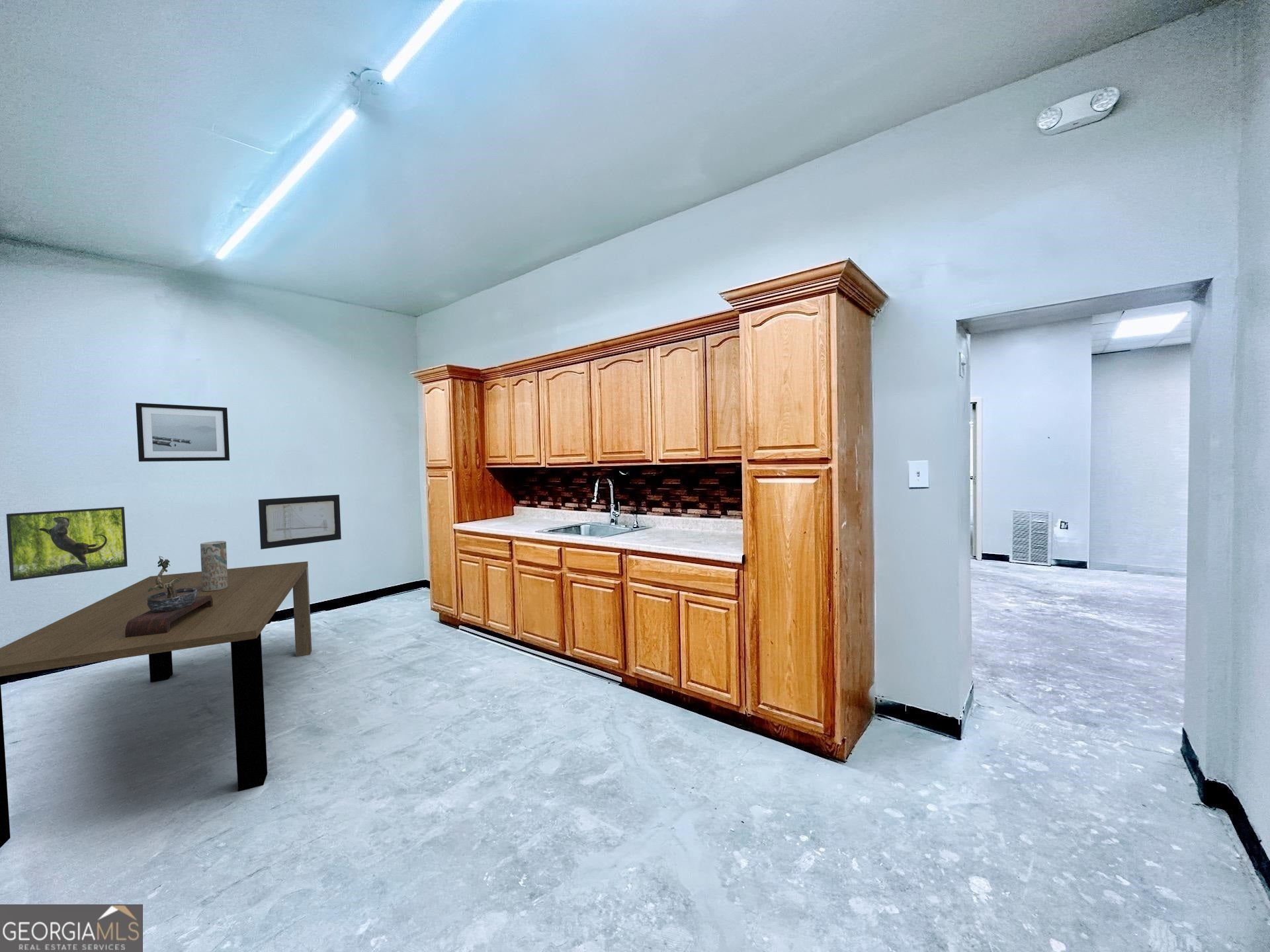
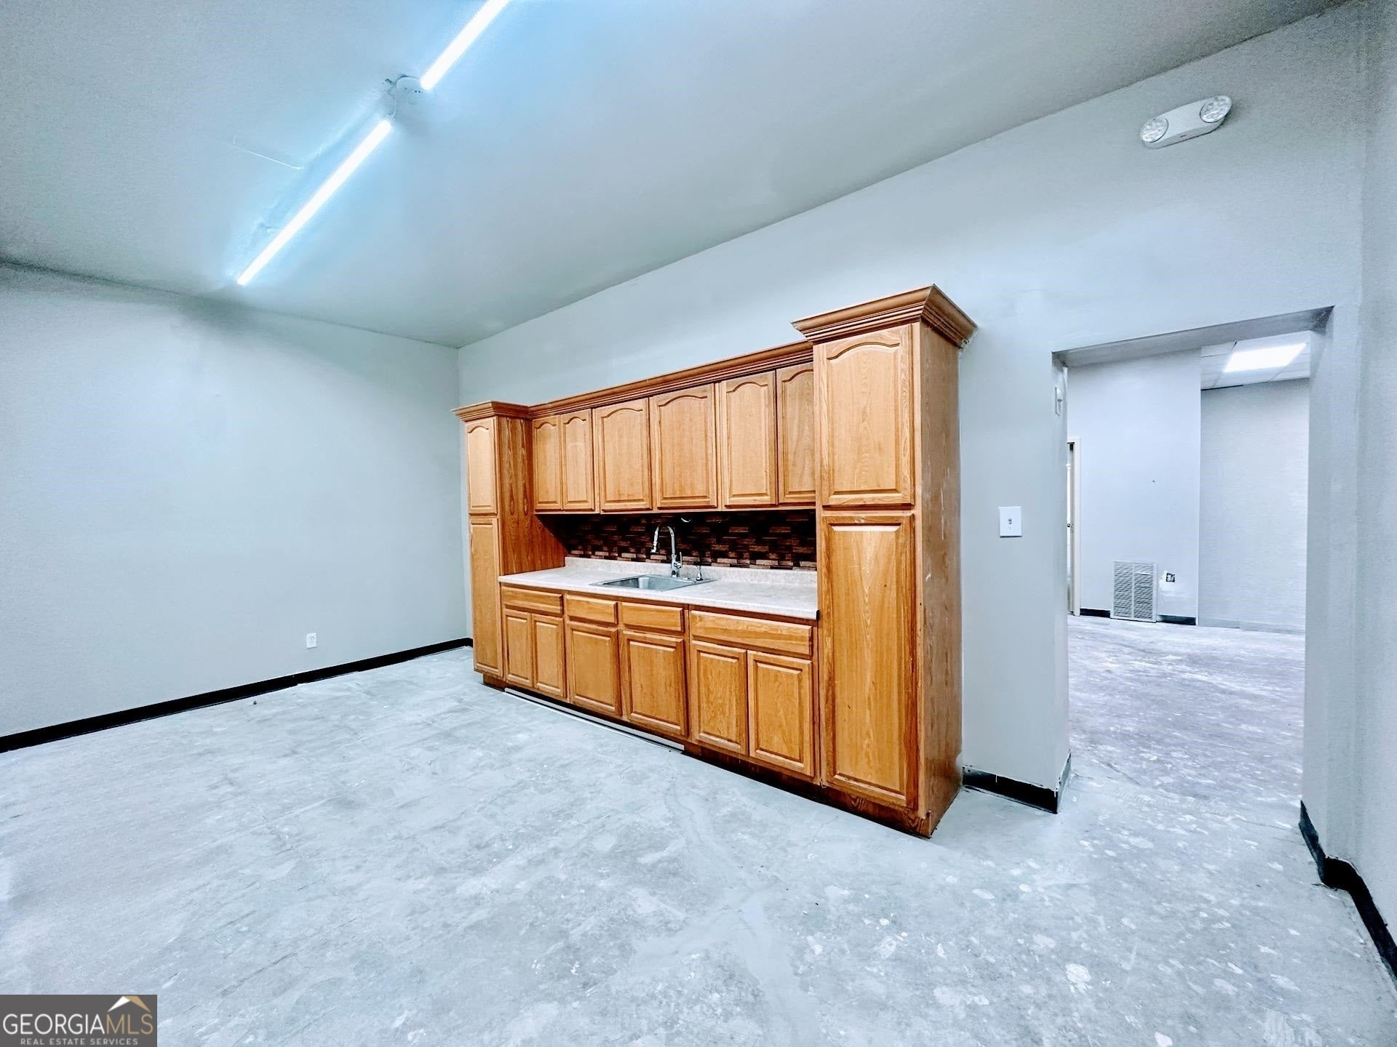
- bonsai tree [125,555,213,637]
- dining table [0,561,312,849]
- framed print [6,506,128,582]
- vase [200,540,228,591]
- wall art [135,402,230,462]
- wall art [258,494,342,550]
